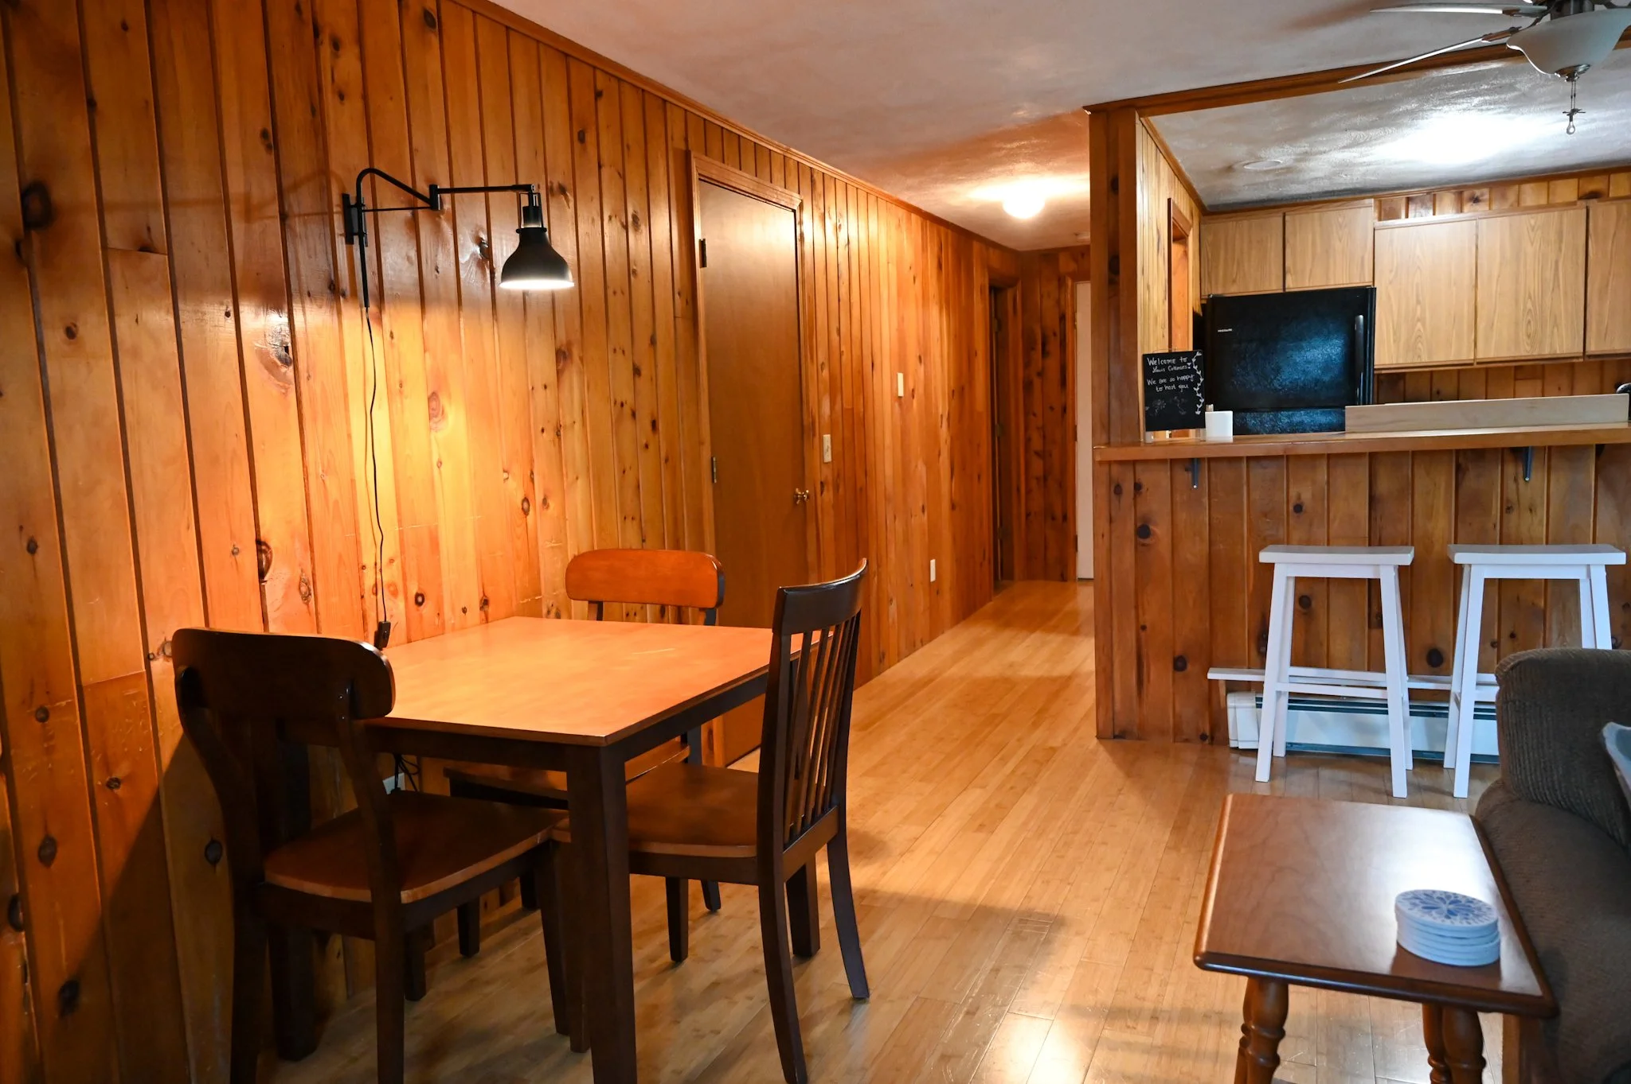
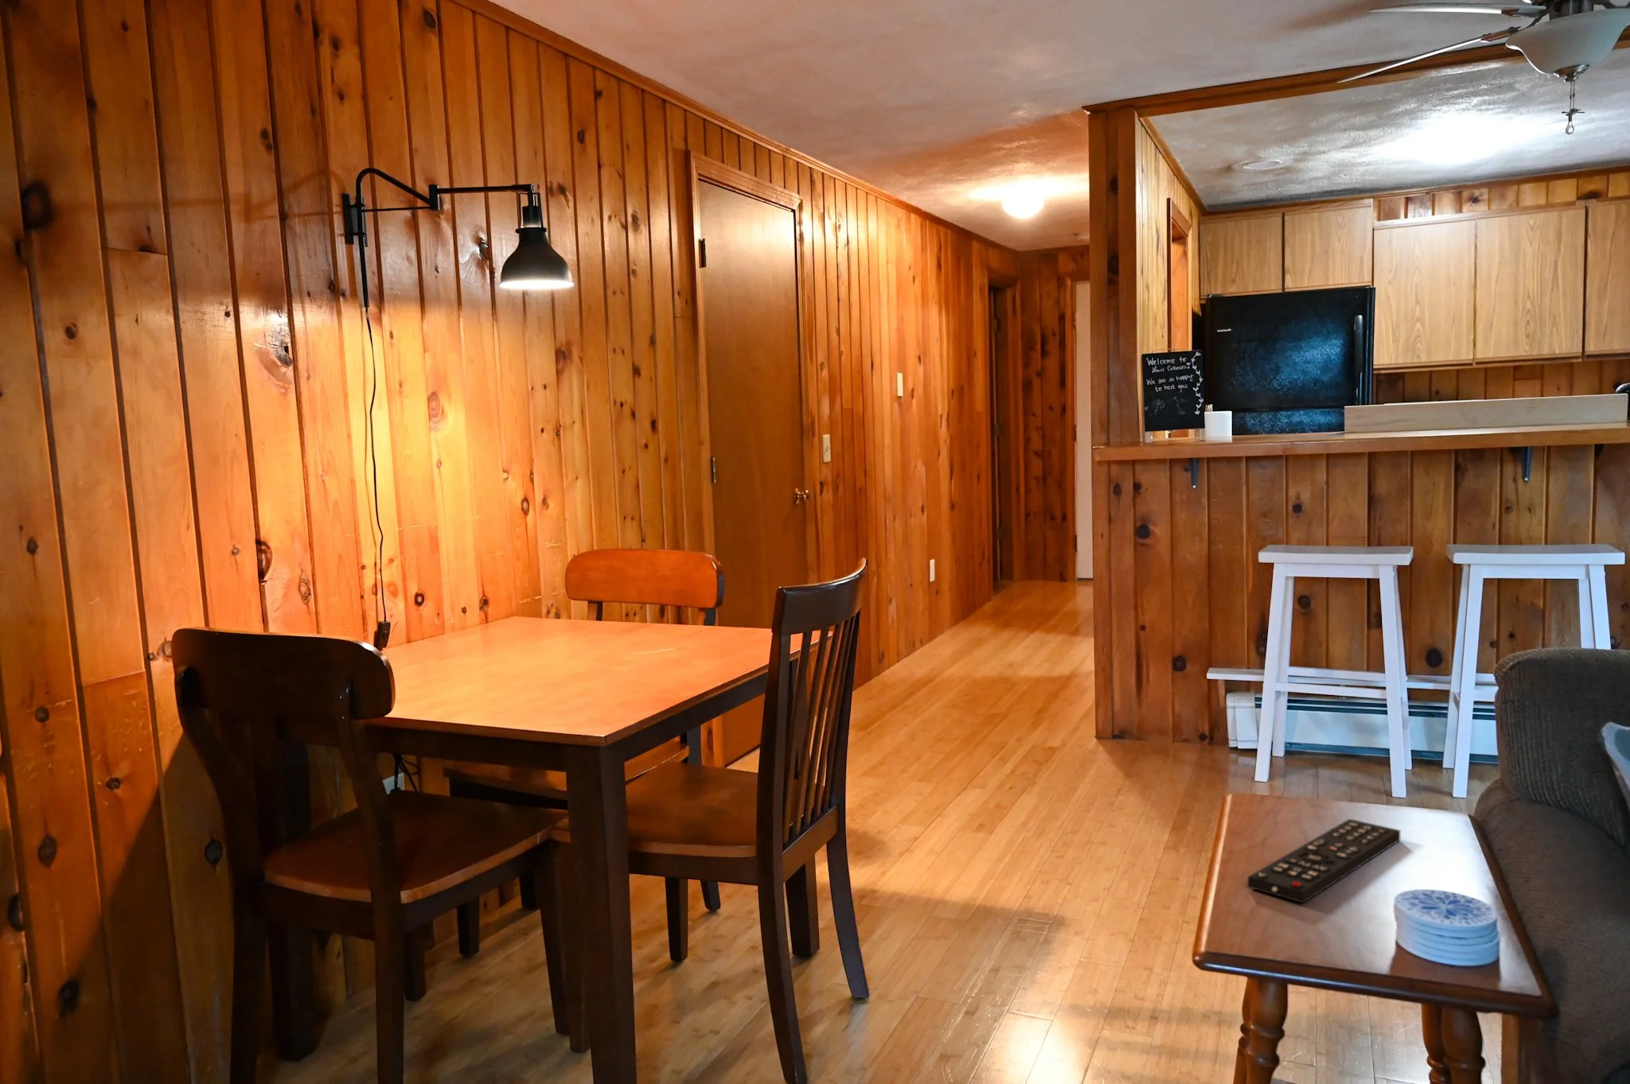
+ remote control [1248,818,1401,904]
